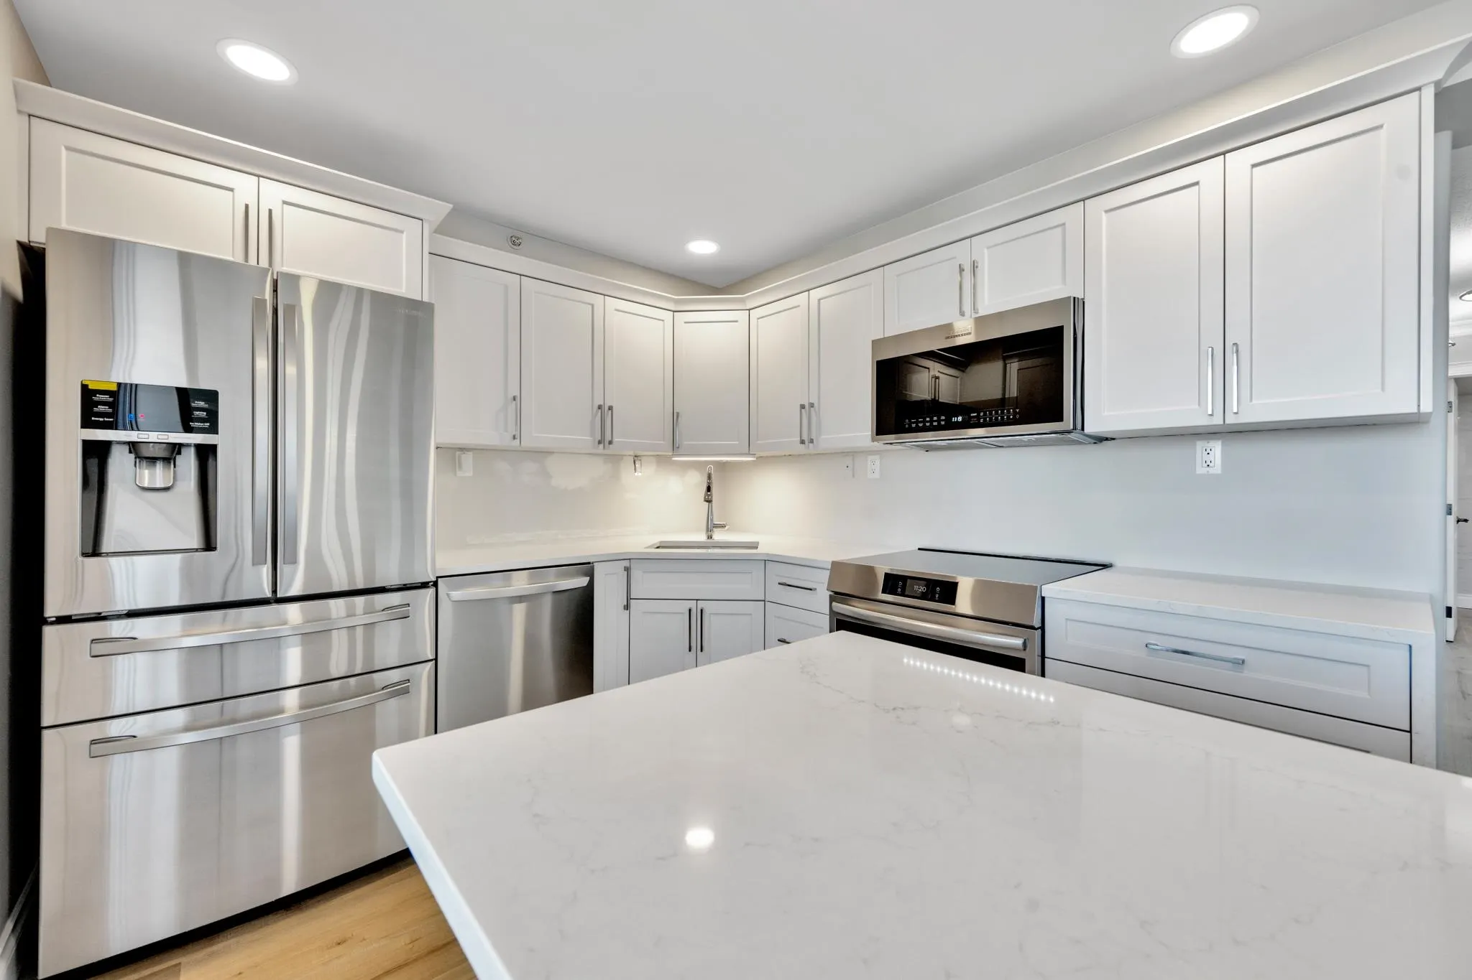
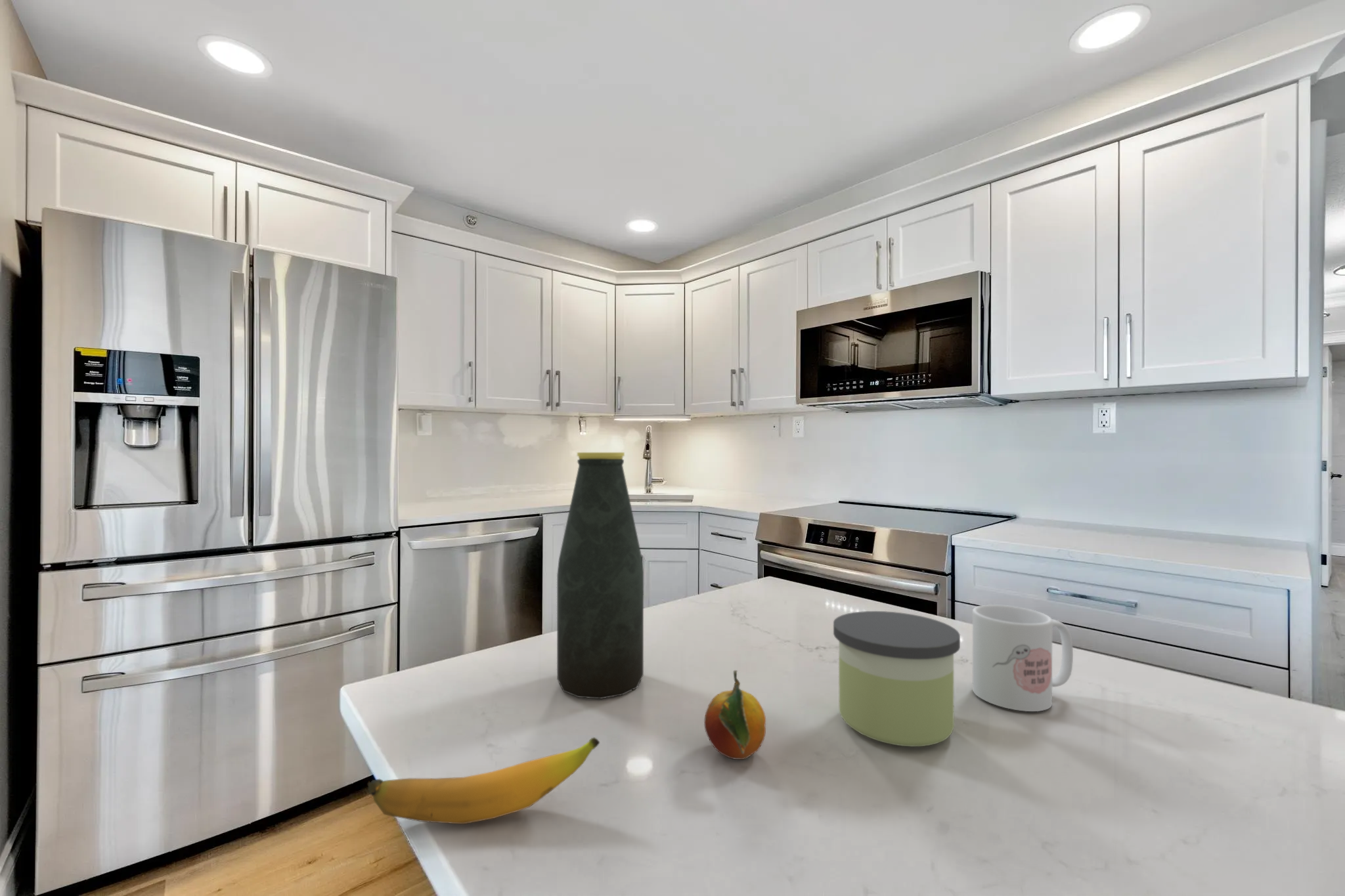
+ mug [972,604,1074,712]
+ banana [366,736,600,824]
+ fruit [703,670,766,760]
+ candle [833,610,961,747]
+ bottle [556,452,644,700]
